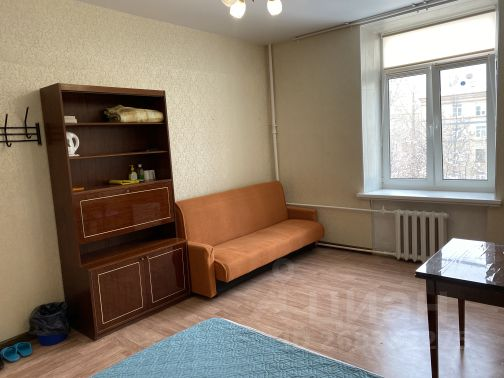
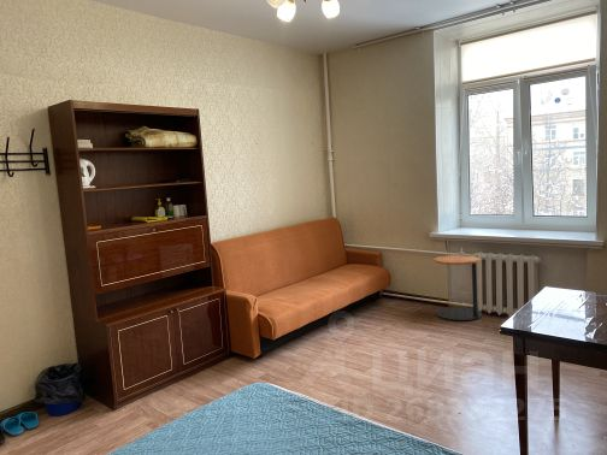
+ side table [432,254,483,321]
